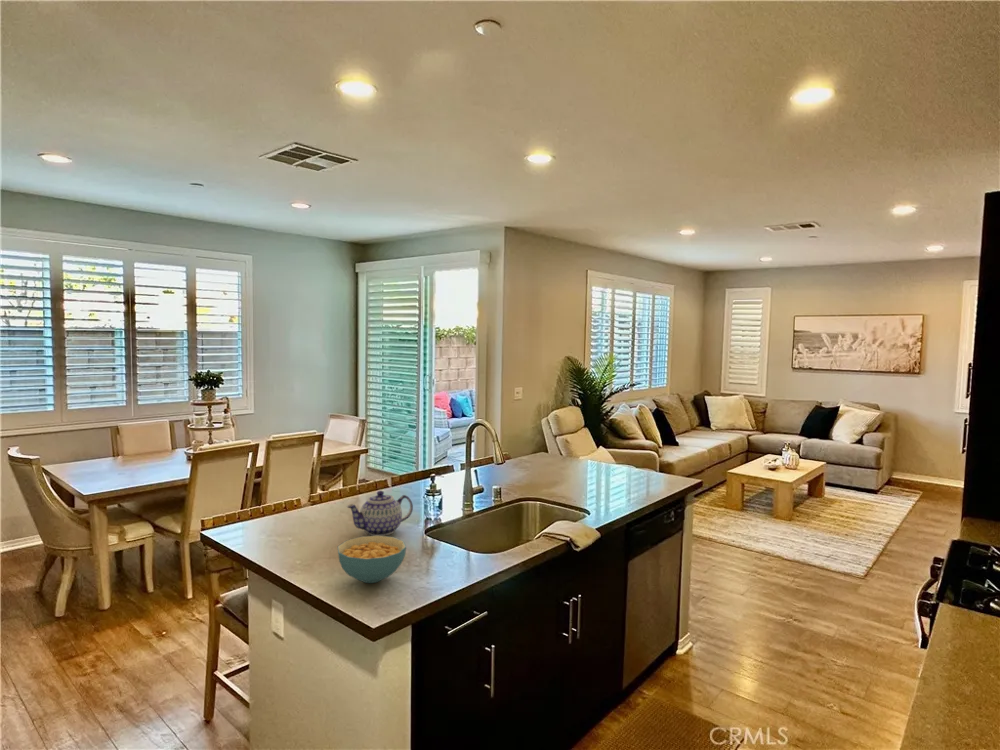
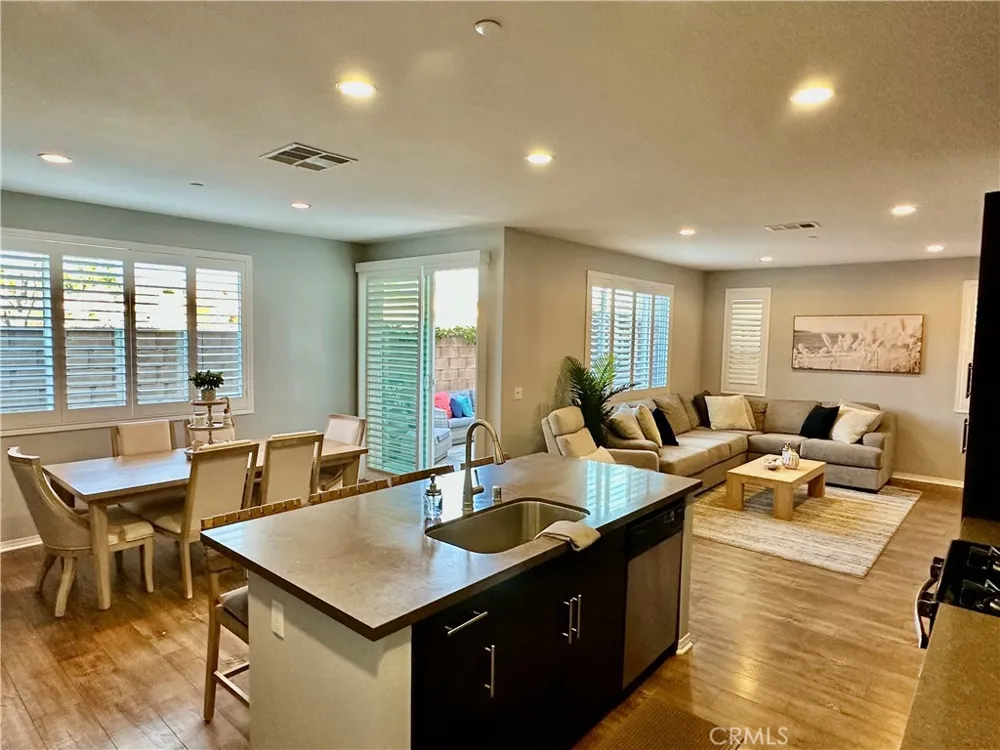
- teapot [346,490,414,536]
- cereal bowl [337,535,407,584]
